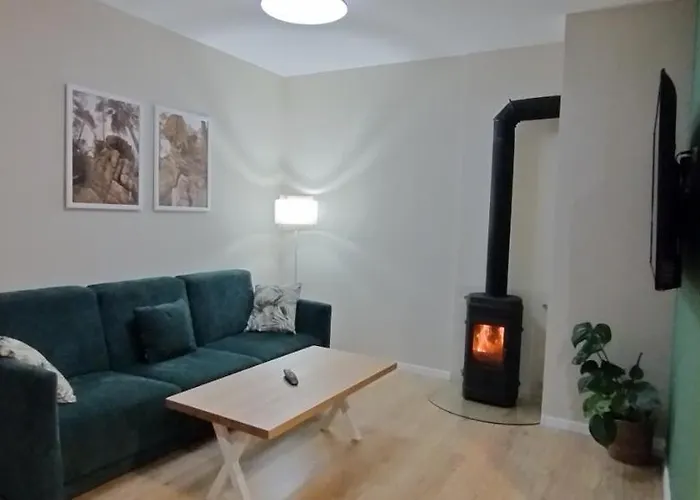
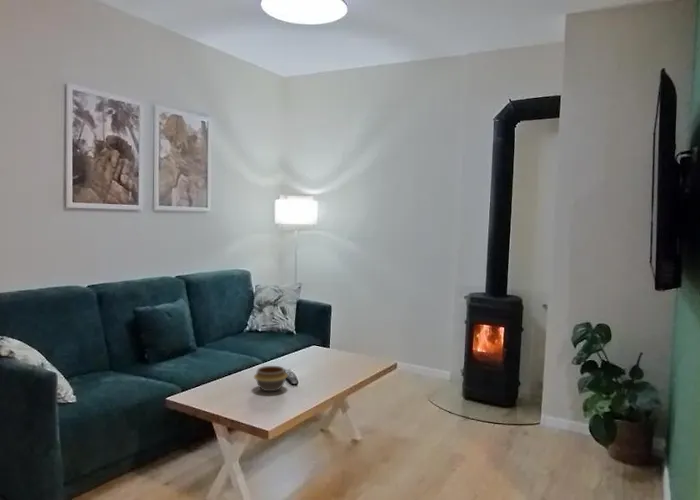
+ bowl [253,365,289,392]
